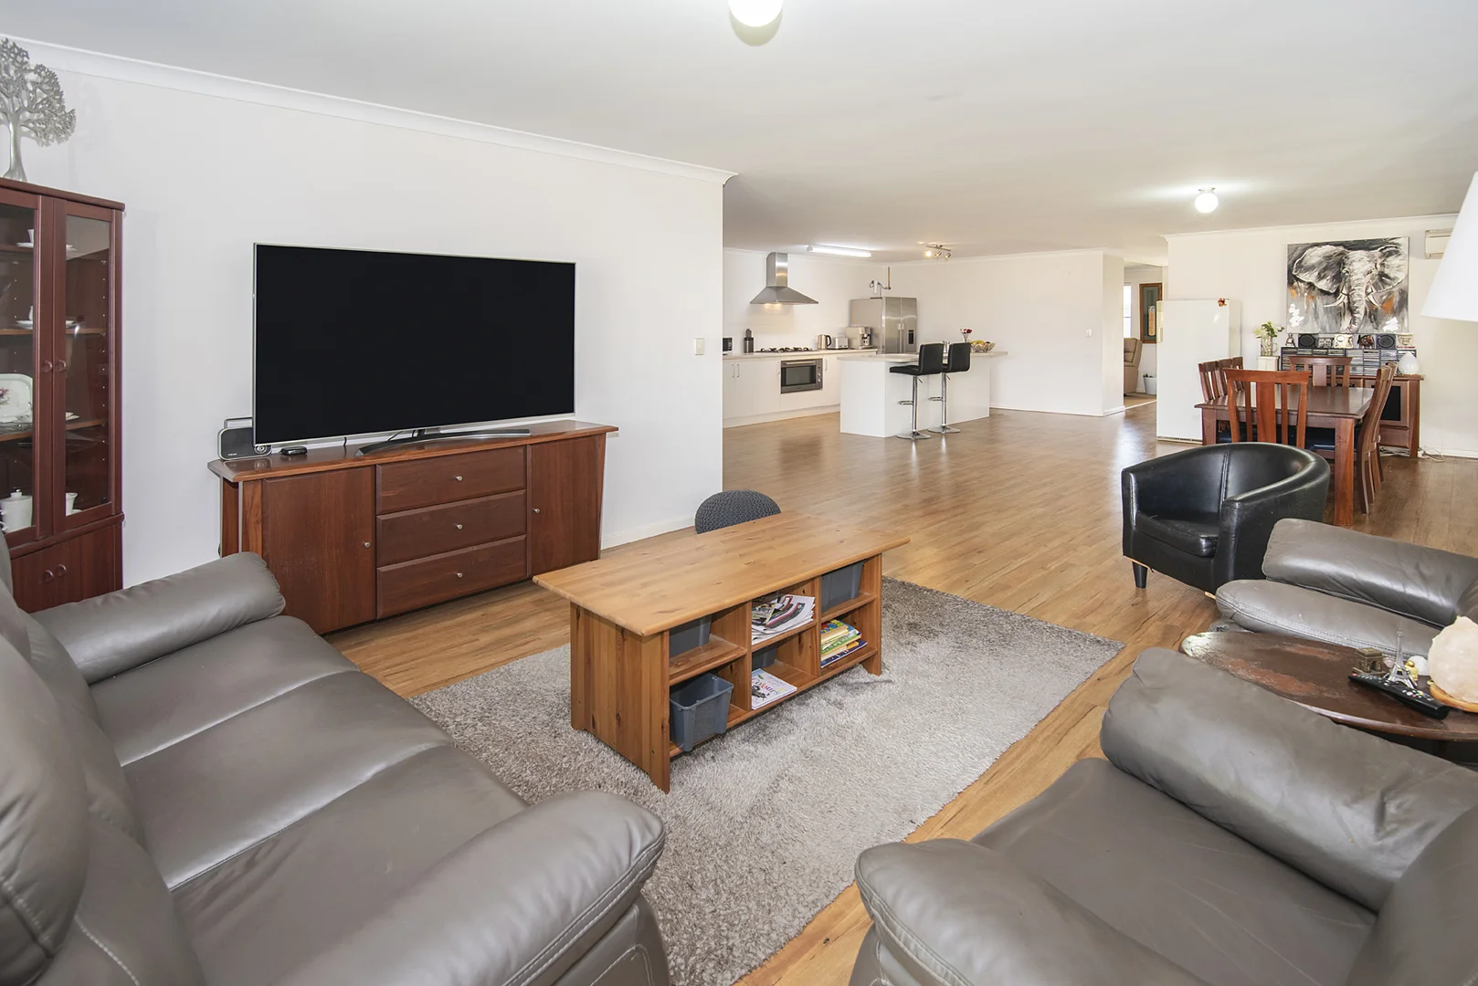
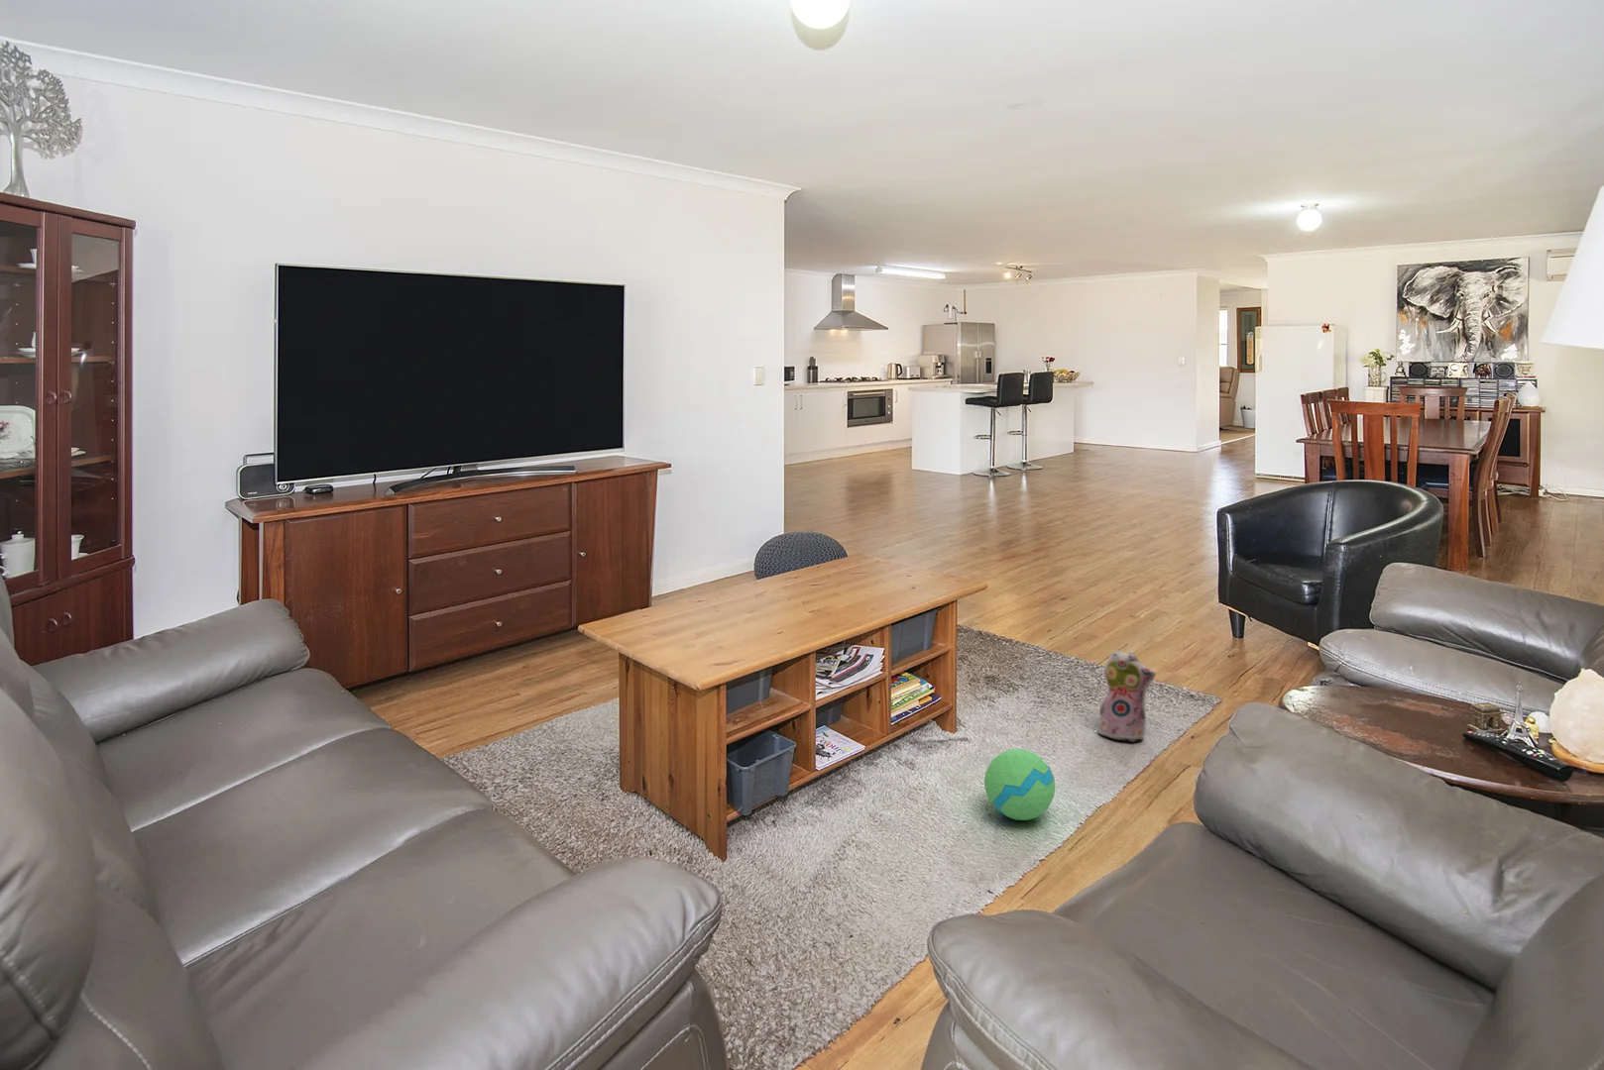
+ ball [983,748,1056,822]
+ plush toy [1098,648,1157,742]
